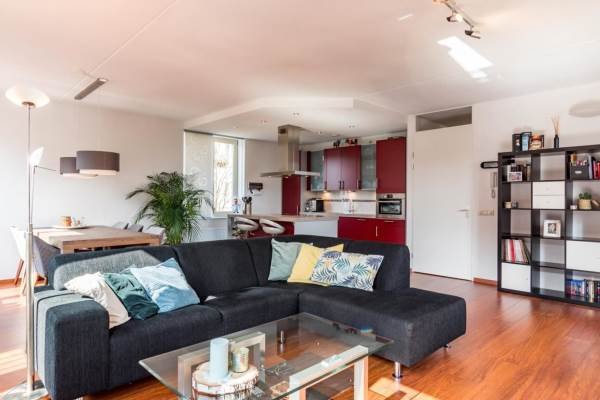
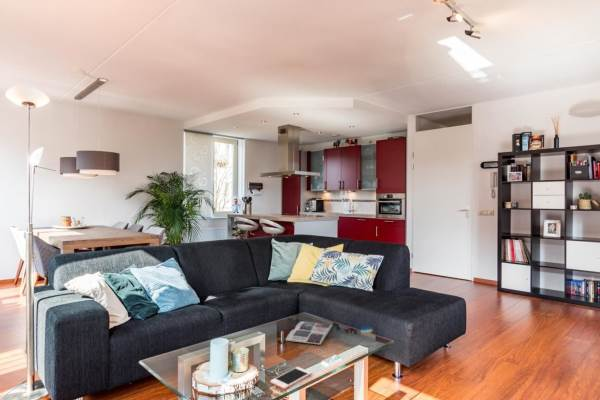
+ magazine [285,320,333,346]
+ cell phone [270,366,312,390]
